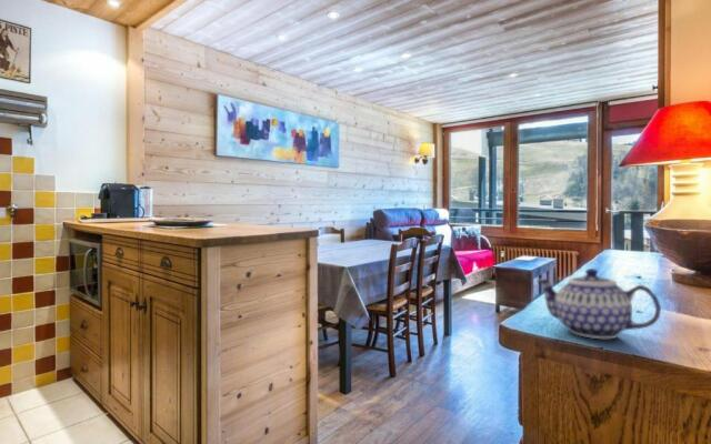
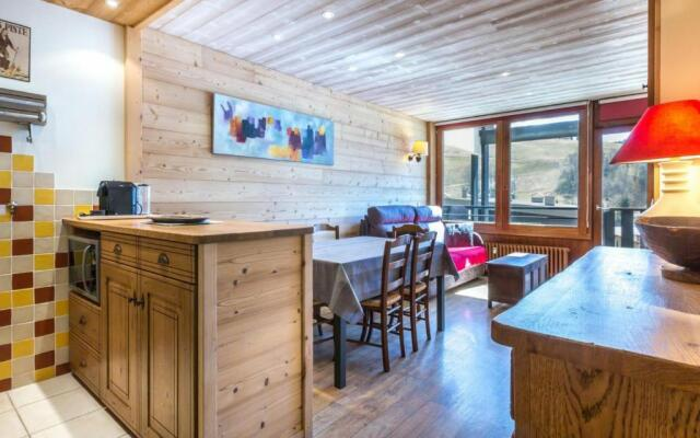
- teapot [535,268,662,340]
